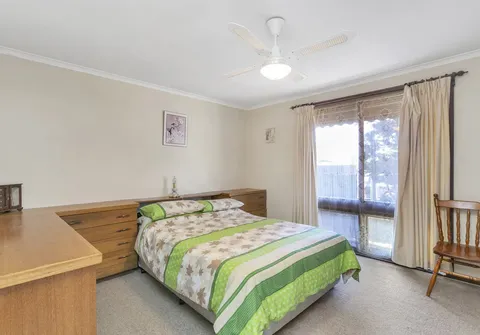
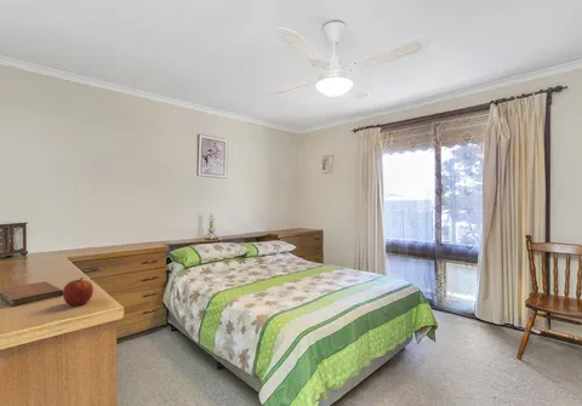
+ notebook [0,280,63,308]
+ apple [62,276,95,307]
